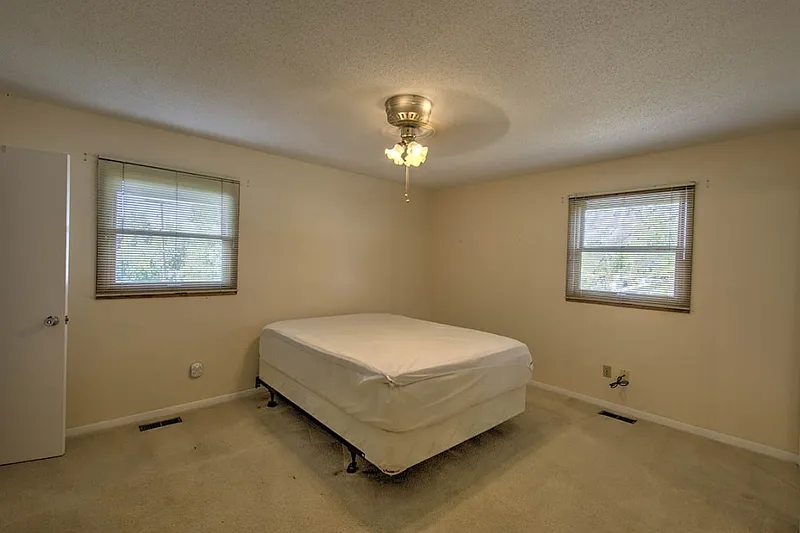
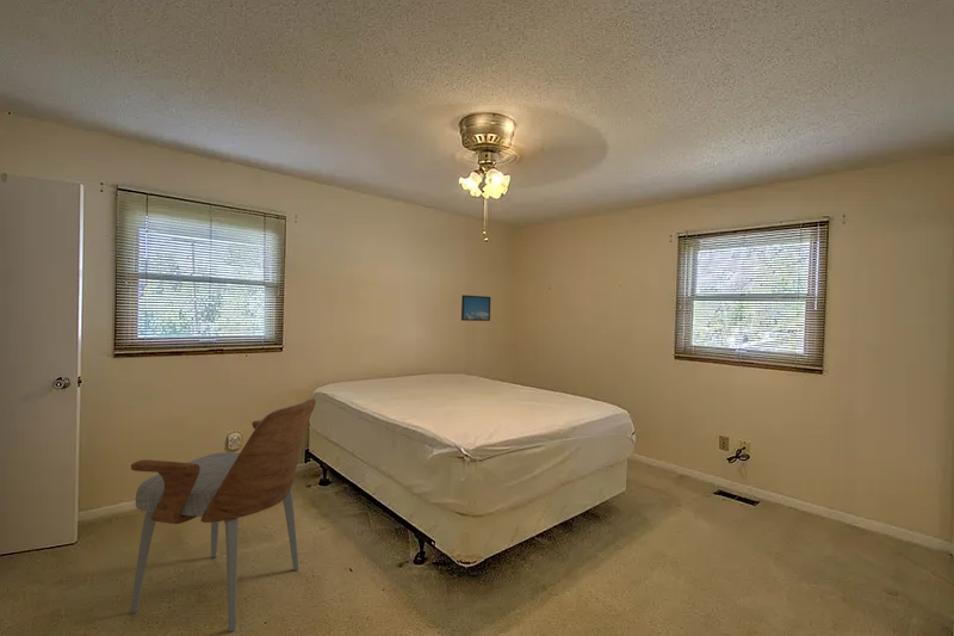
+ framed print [460,294,491,322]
+ armchair [129,397,317,634]
